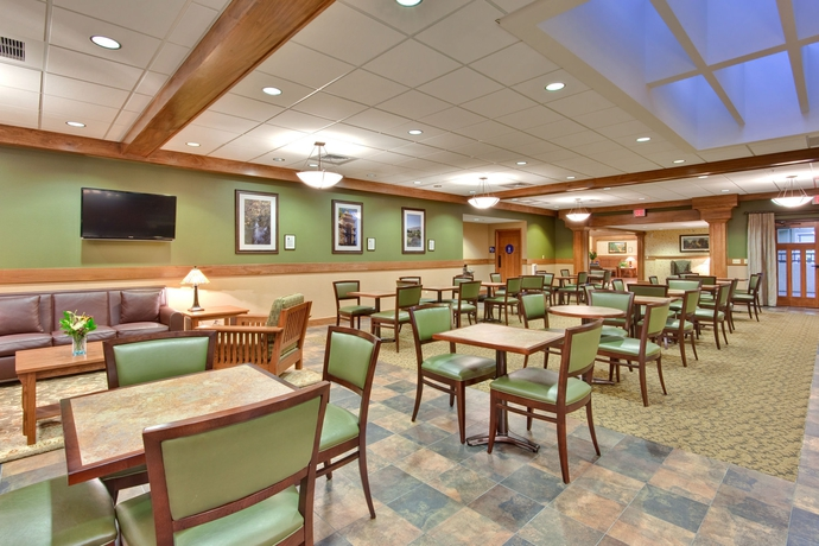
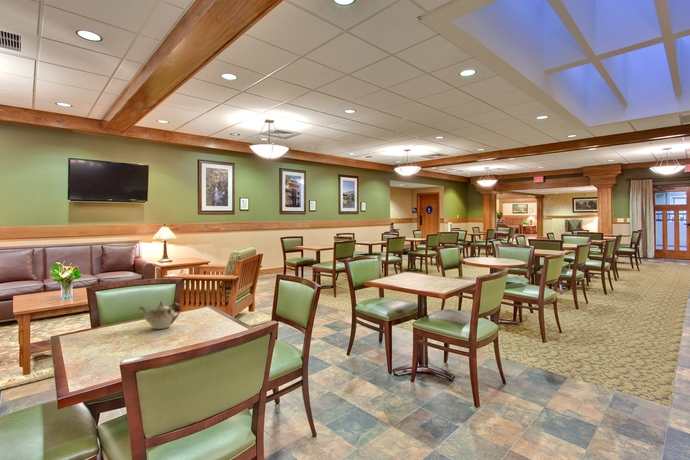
+ teapot [137,300,182,330]
